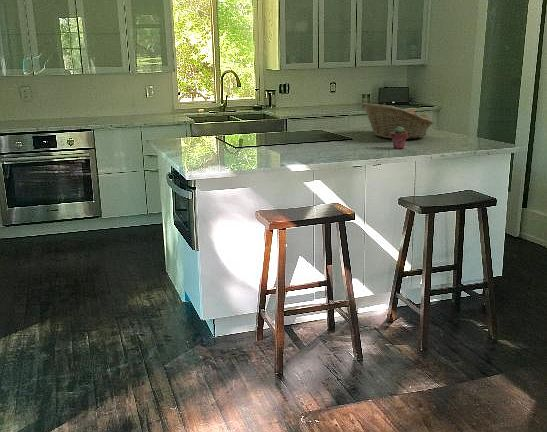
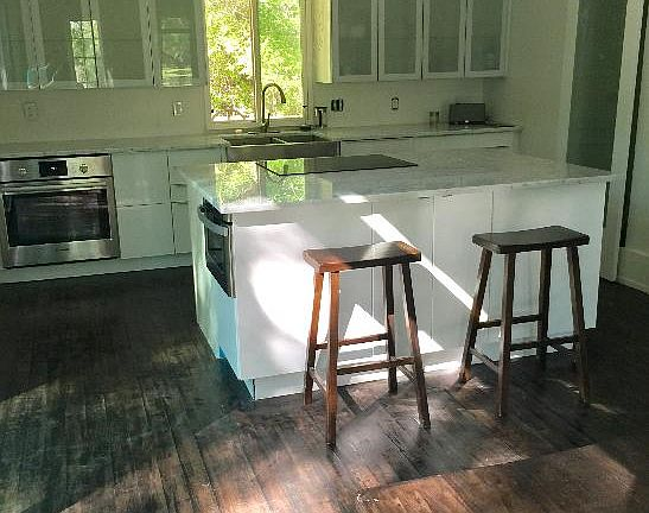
- fruit basket [361,102,434,140]
- potted succulent [390,126,407,150]
